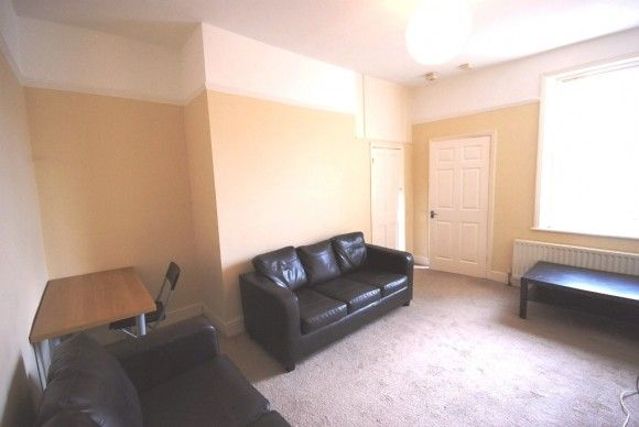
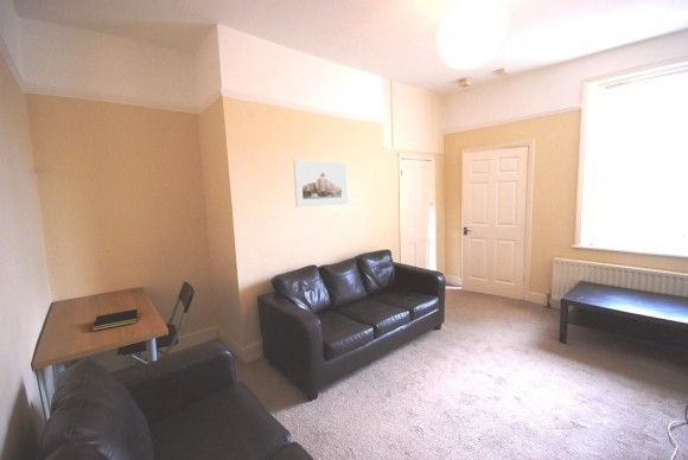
+ notepad [91,308,139,332]
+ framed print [293,159,349,209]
